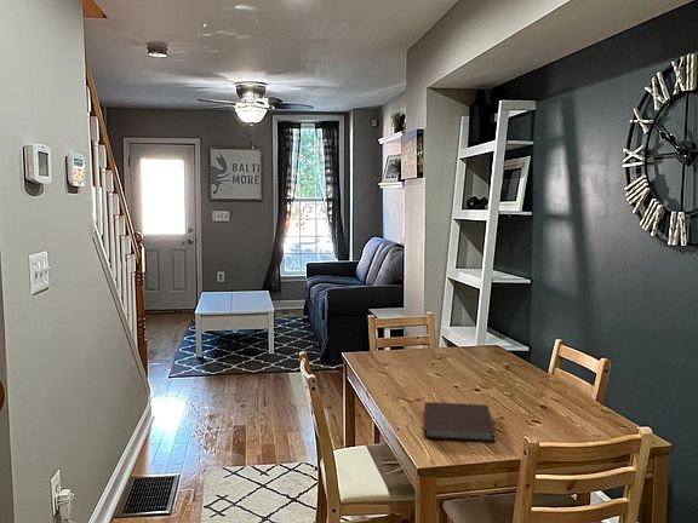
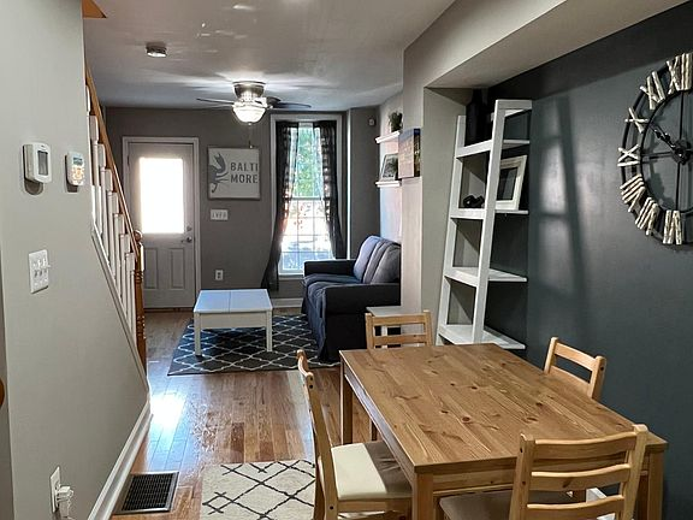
- notebook [423,401,497,443]
